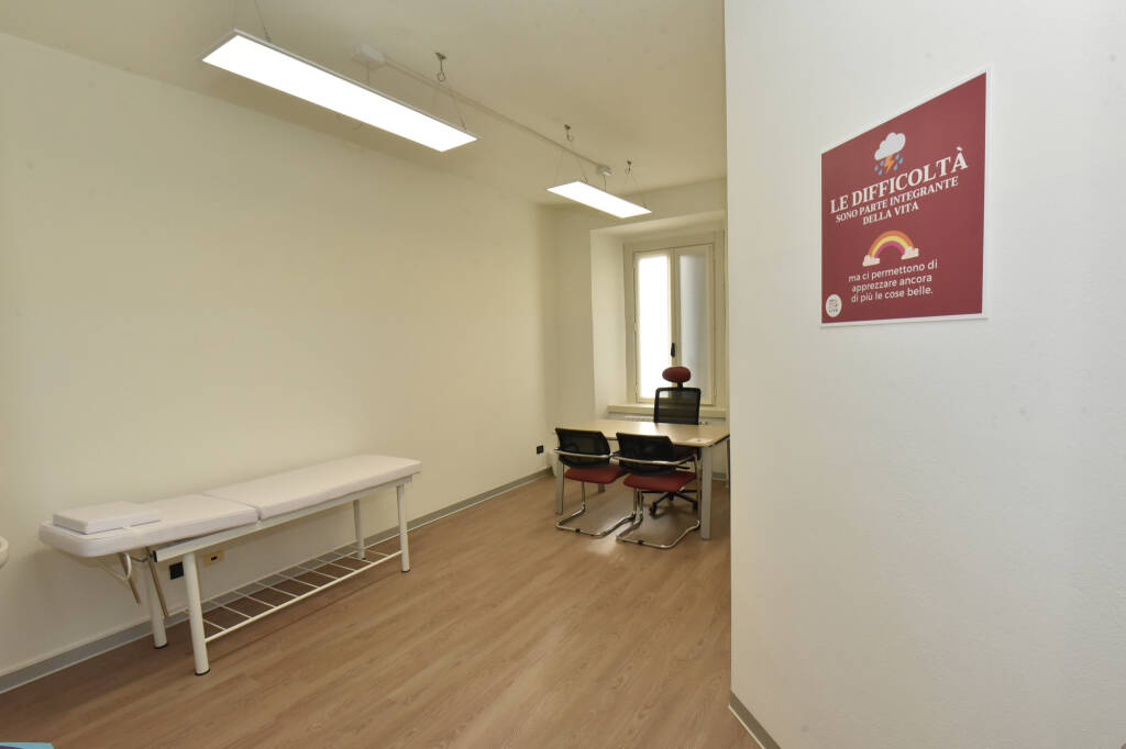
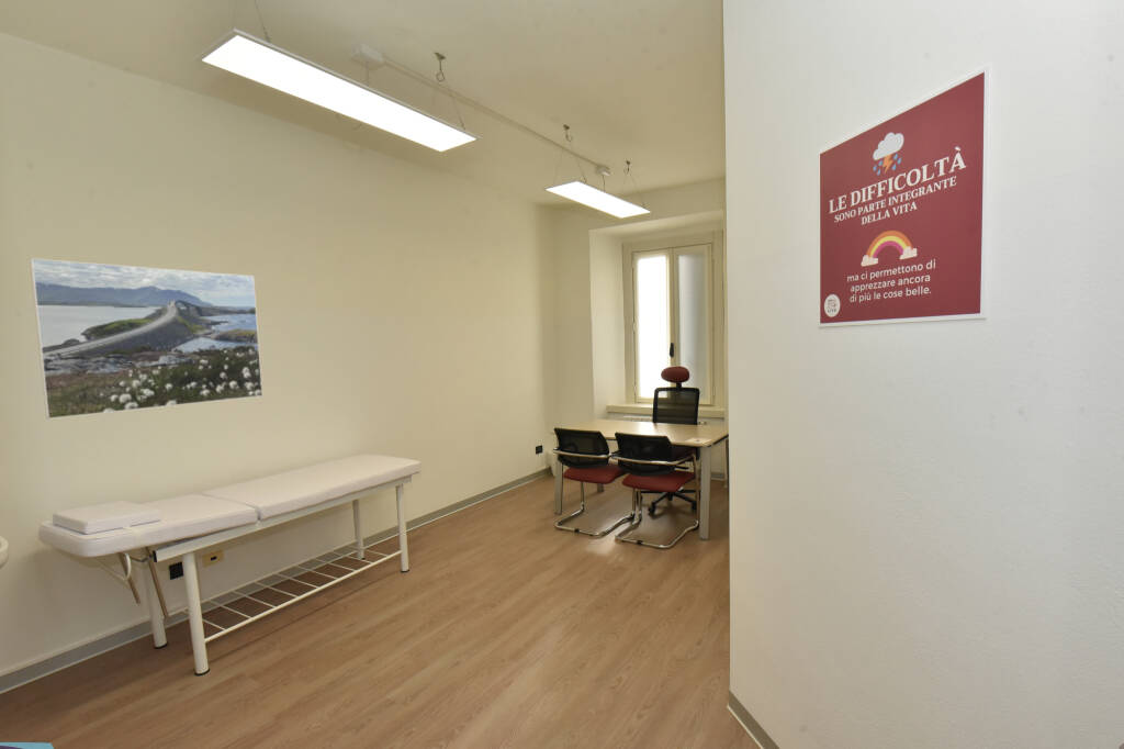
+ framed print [29,257,263,420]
